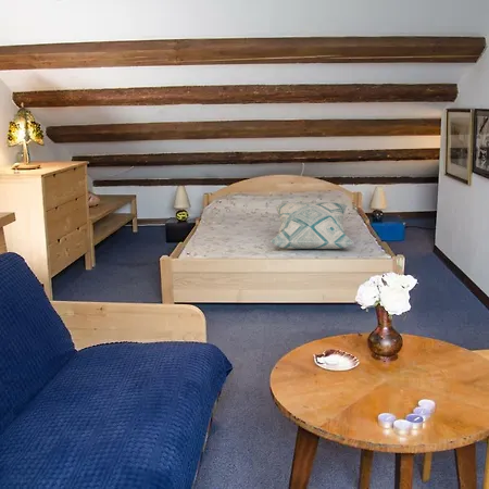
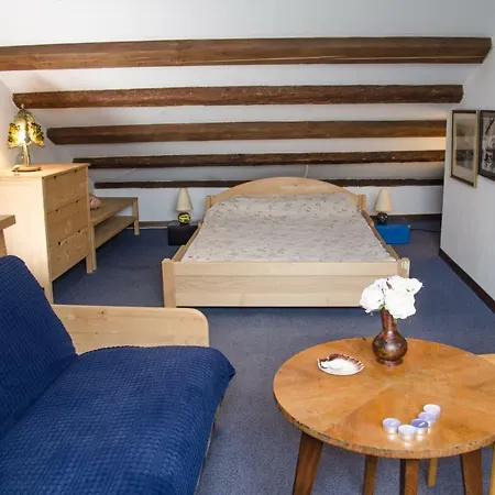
- decorative pillow [269,201,355,250]
